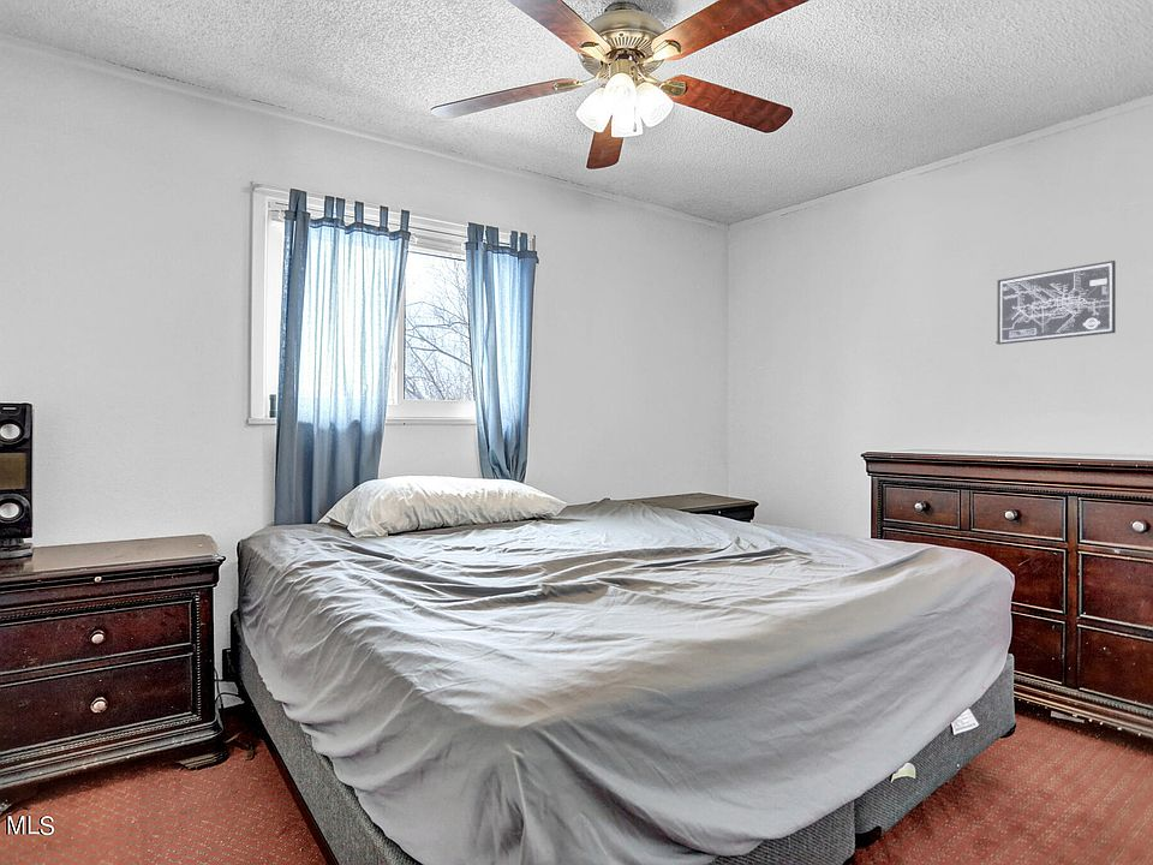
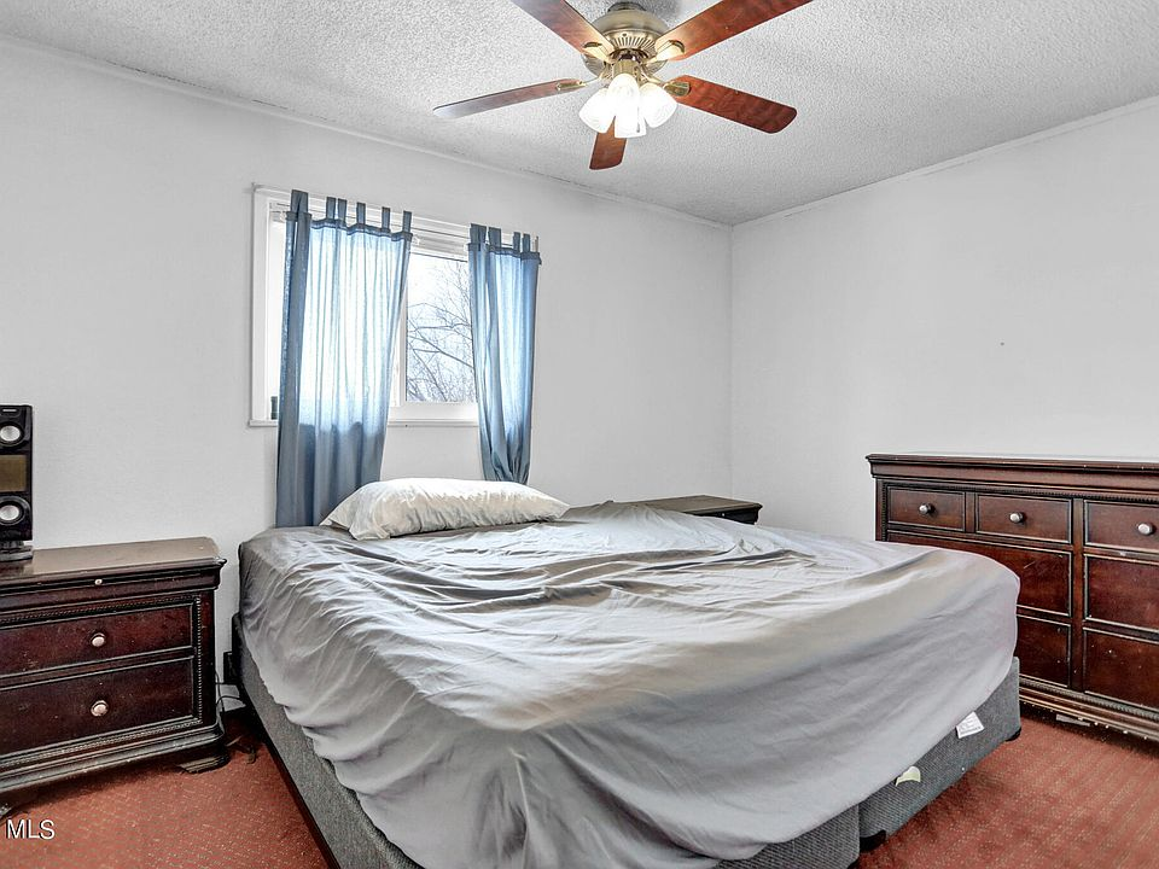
- wall art [996,260,1117,346]
